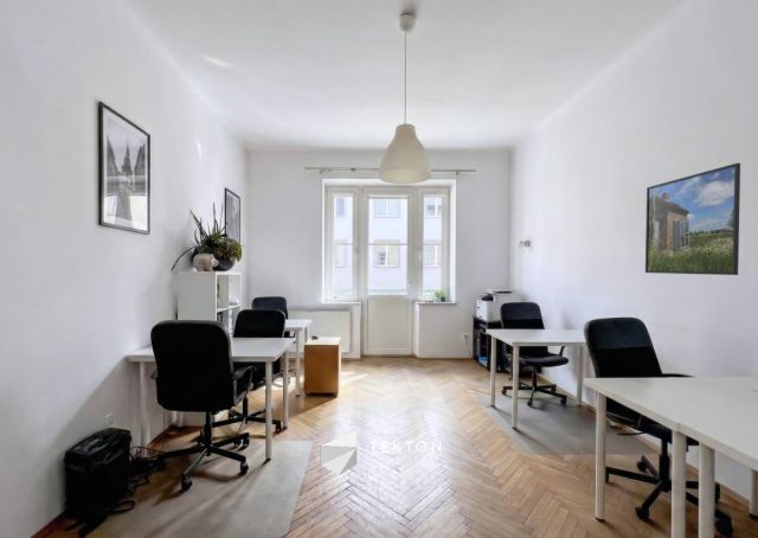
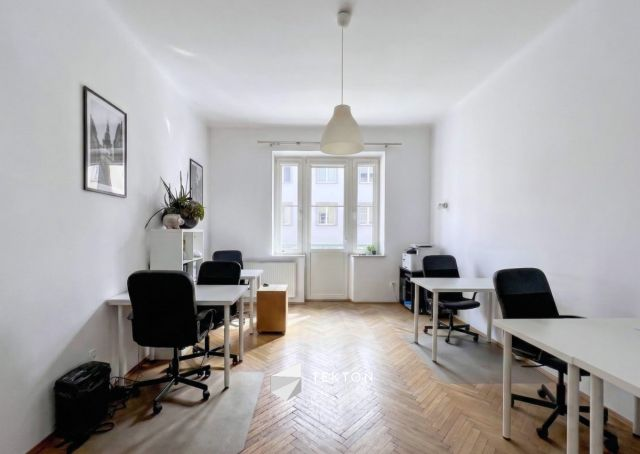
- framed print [644,162,741,276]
